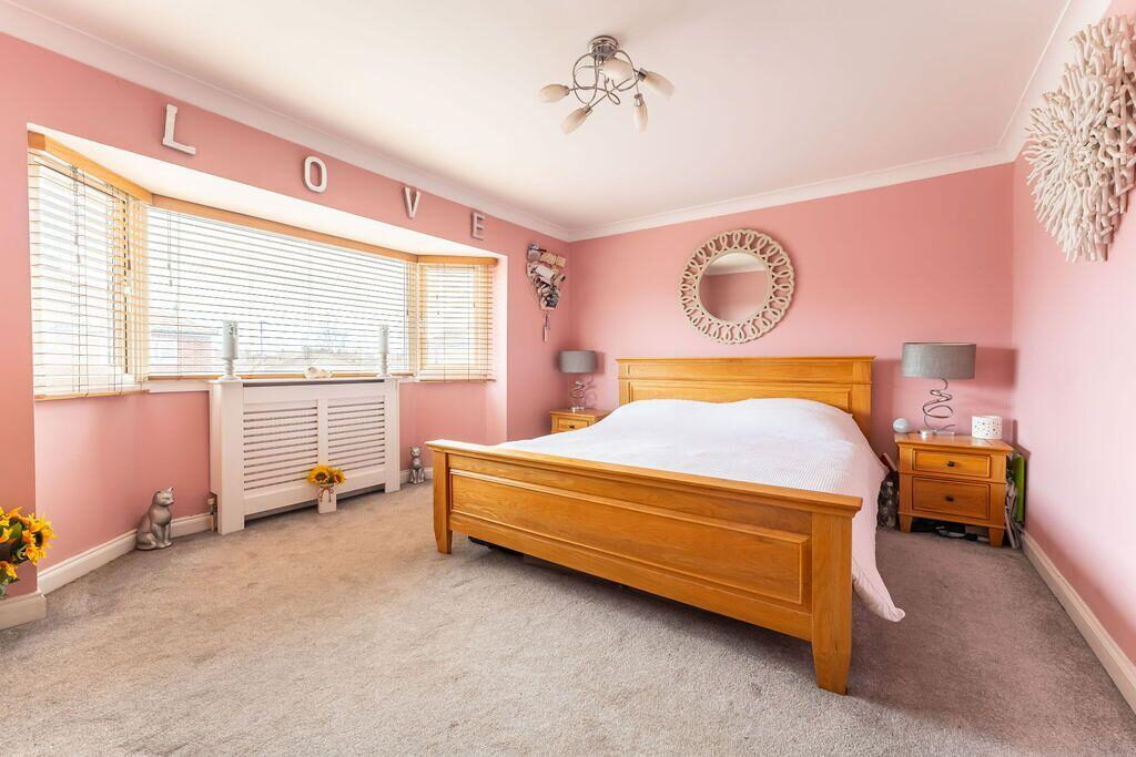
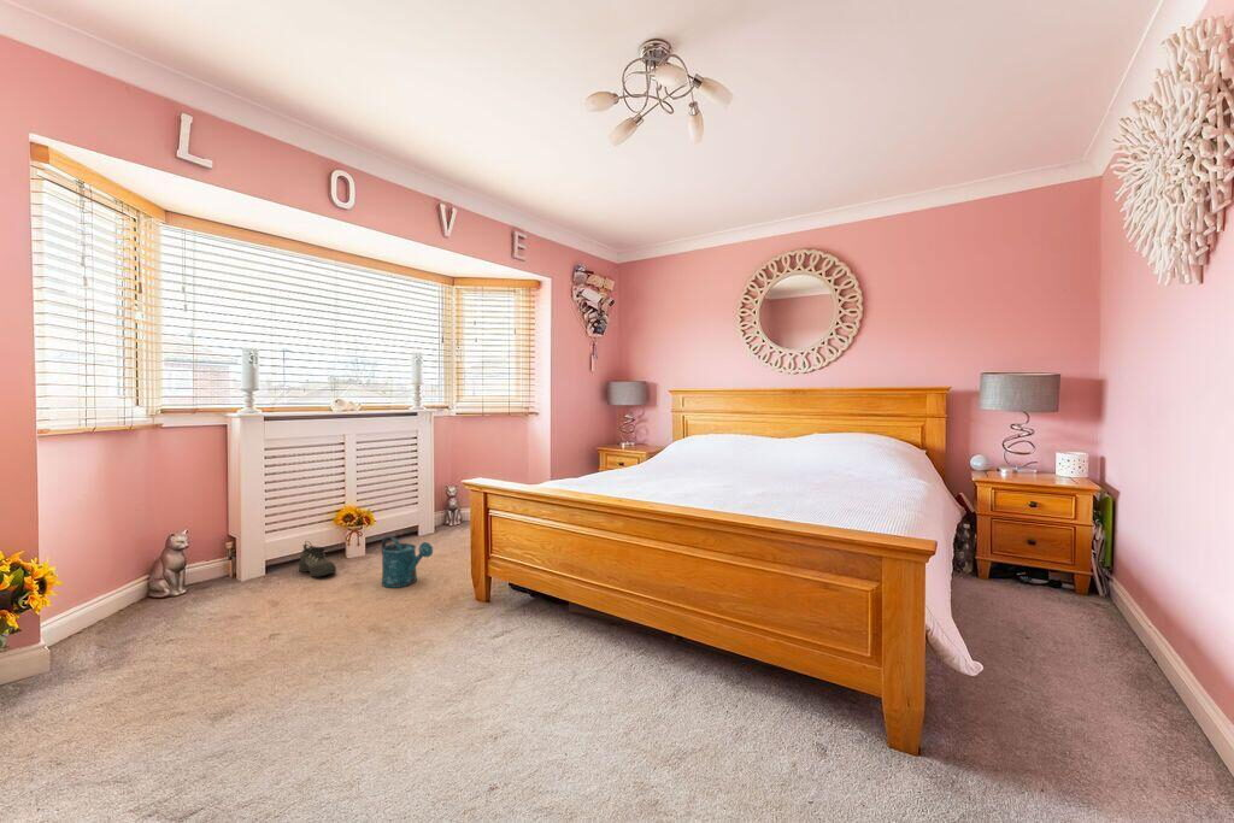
+ shoe [298,540,337,578]
+ watering can [381,534,434,589]
